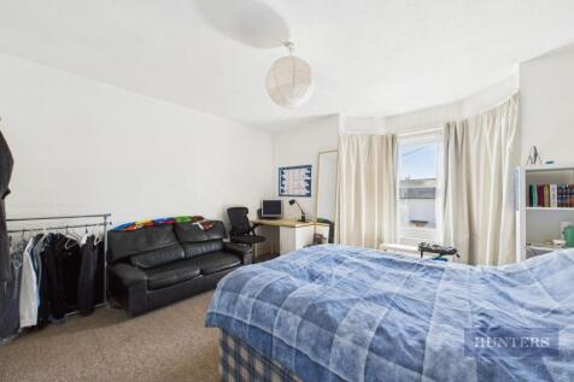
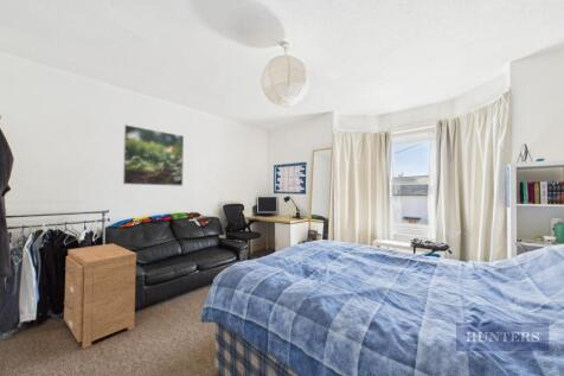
+ nightstand [63,243,137,350]
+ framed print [122,123,185,187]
